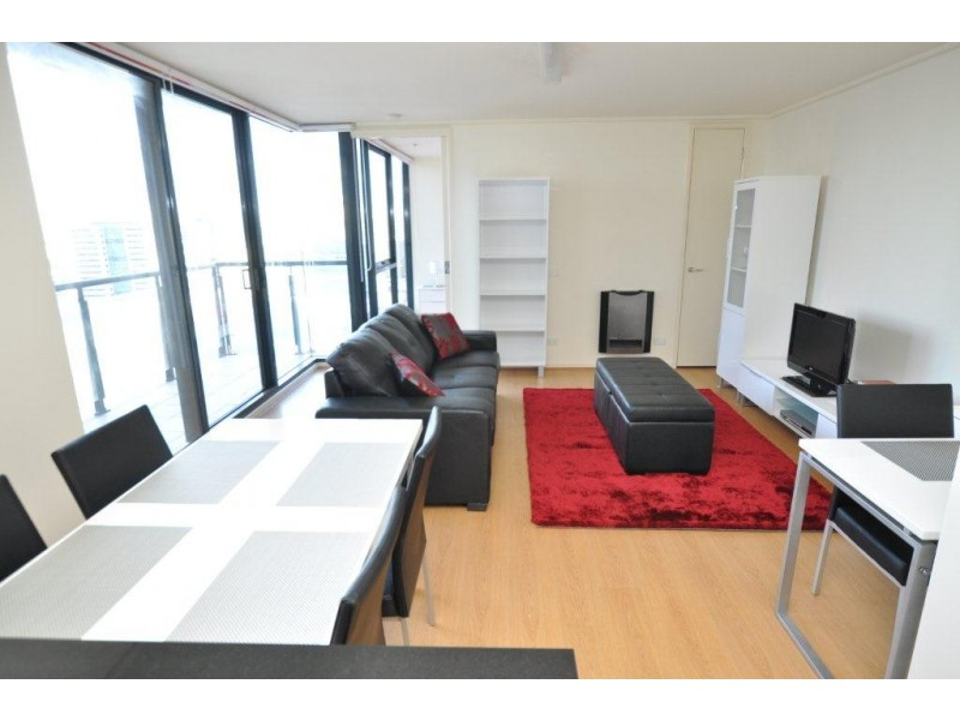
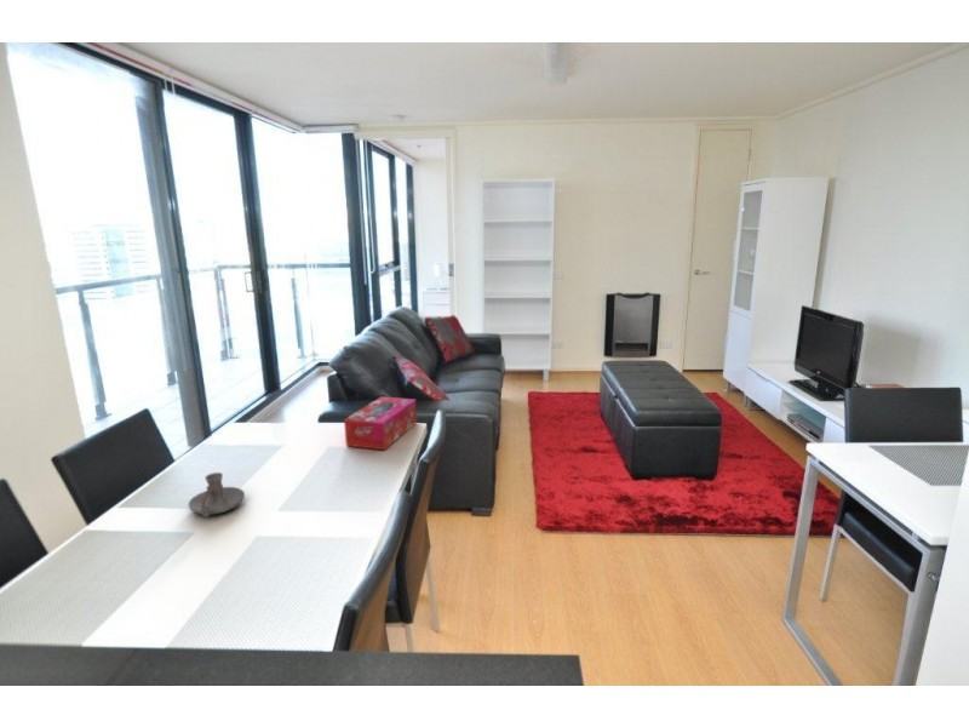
+ candle holder [188,471,246,519]
+ tissue box [343,395,418,451]
